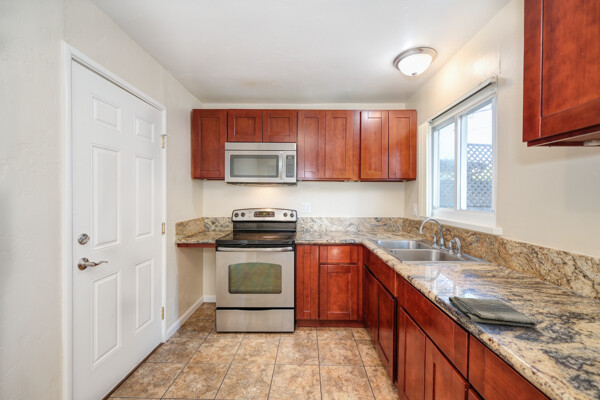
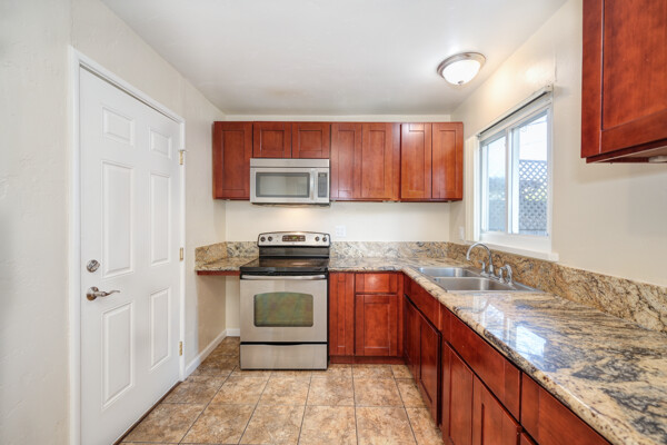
- dish towel [448,295,538,328]
